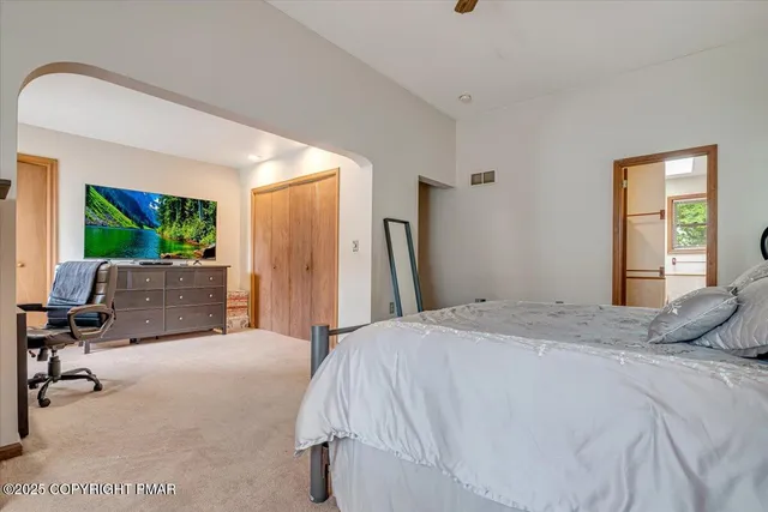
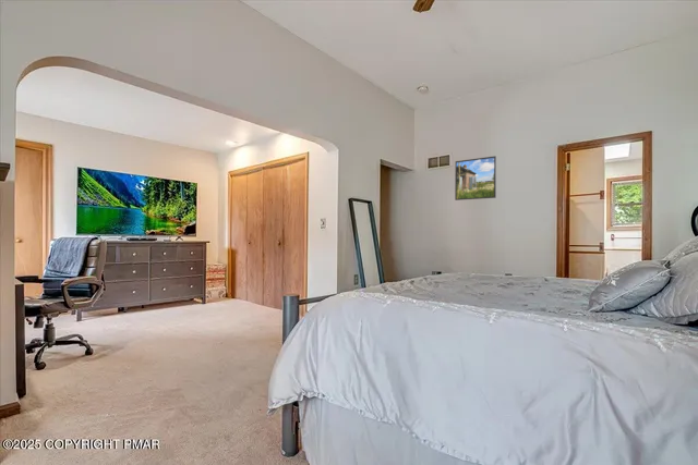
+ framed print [454,155,497,201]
